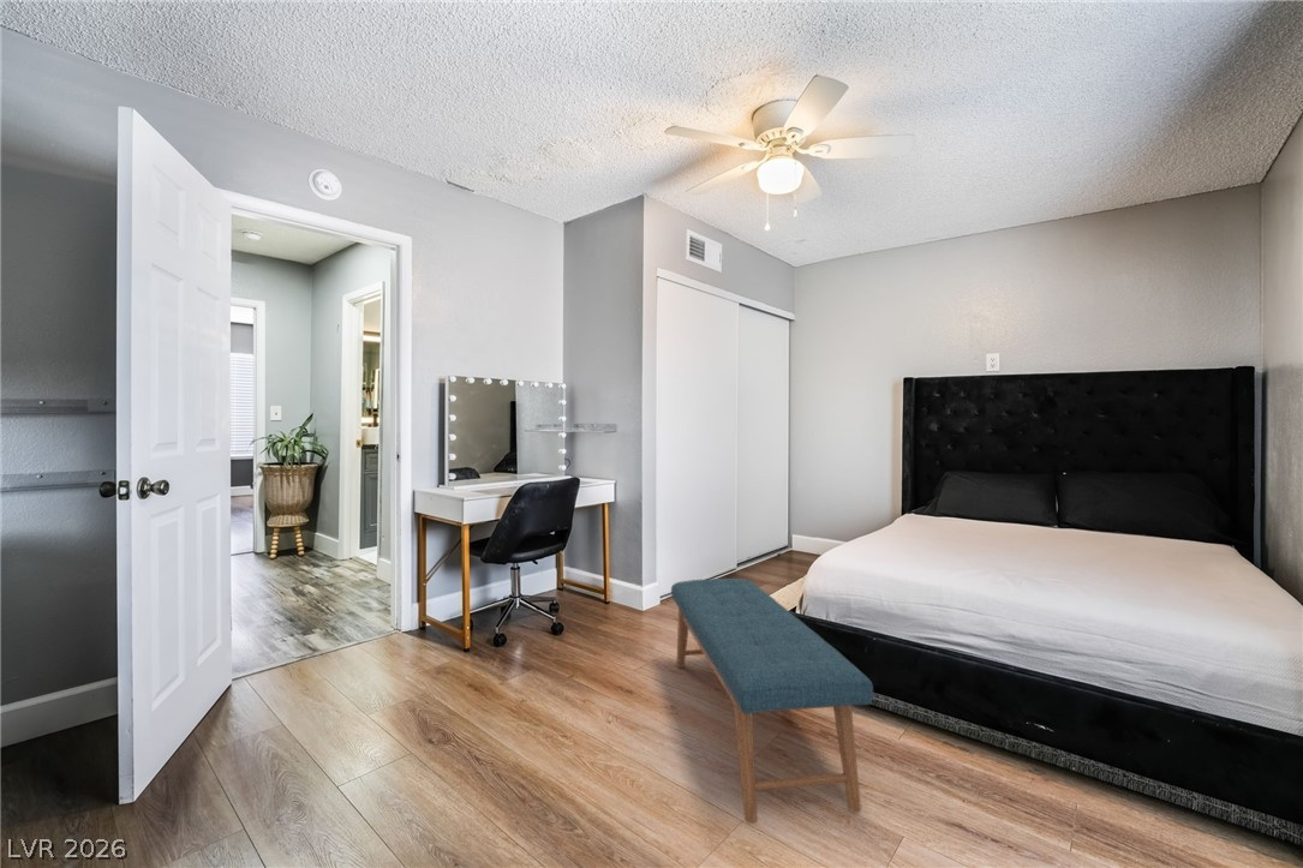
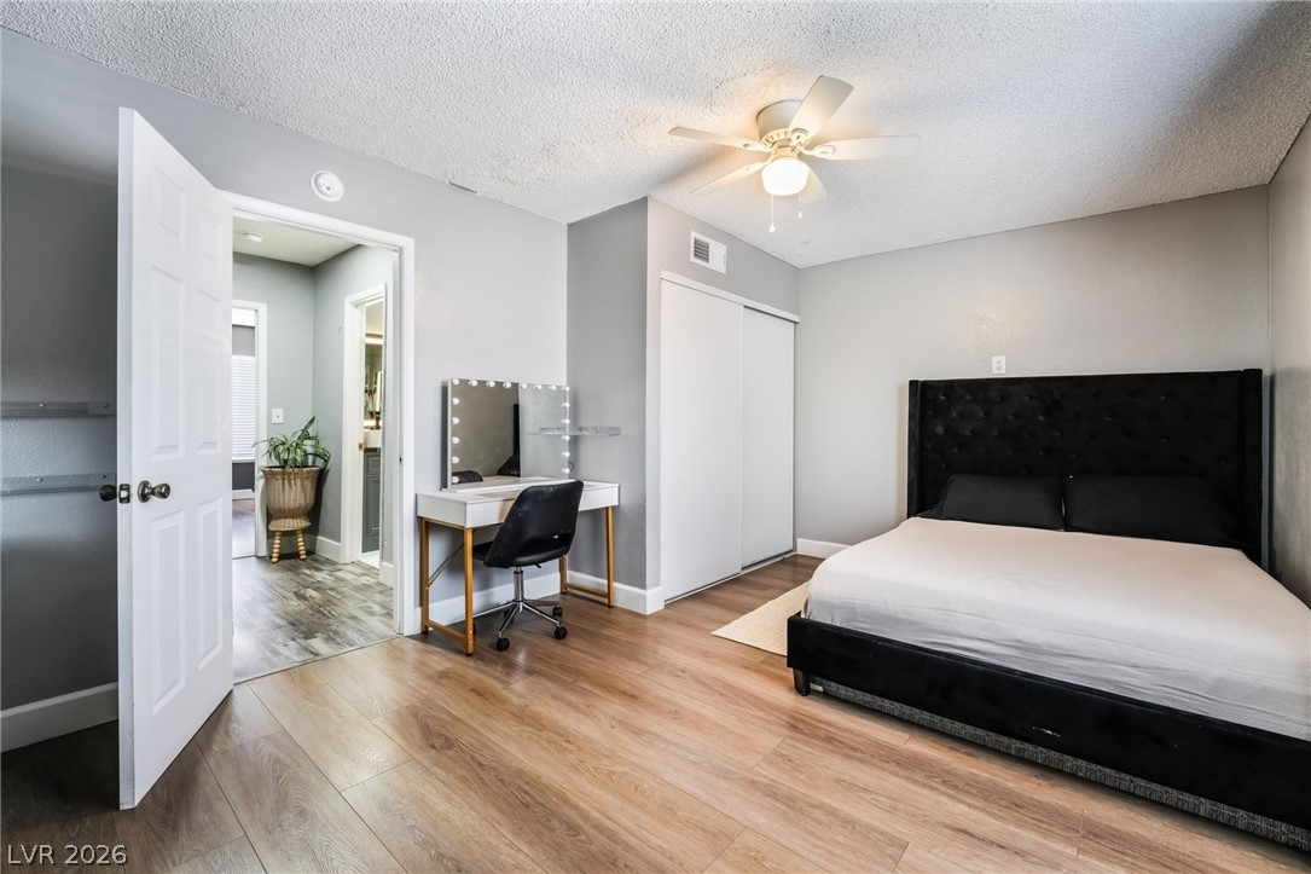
- bench [670,577,874,825]
